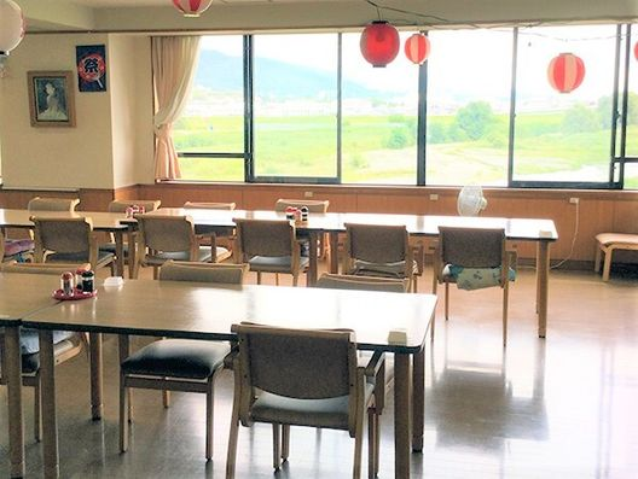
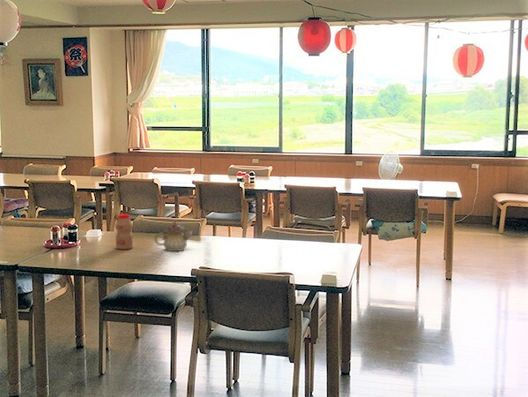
+ bottle [115,213,134,250]
+ teapot [154,220,193,252]
